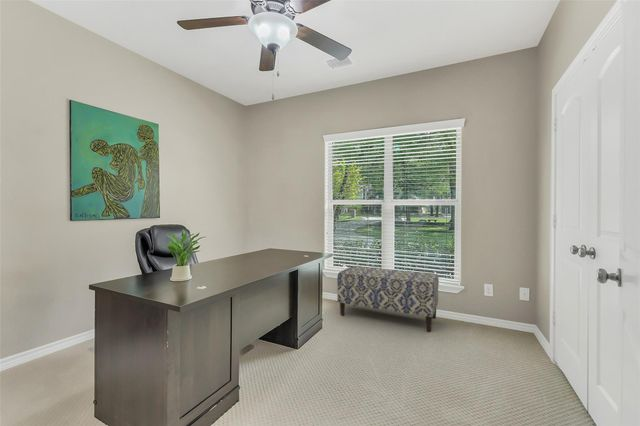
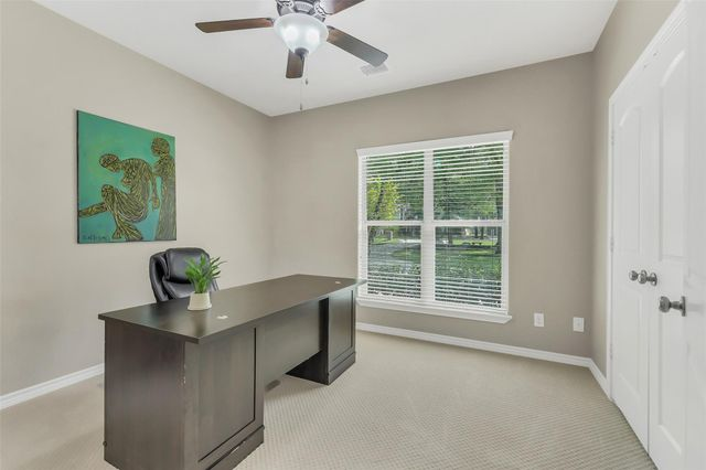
- bench [336,265,440,332]
